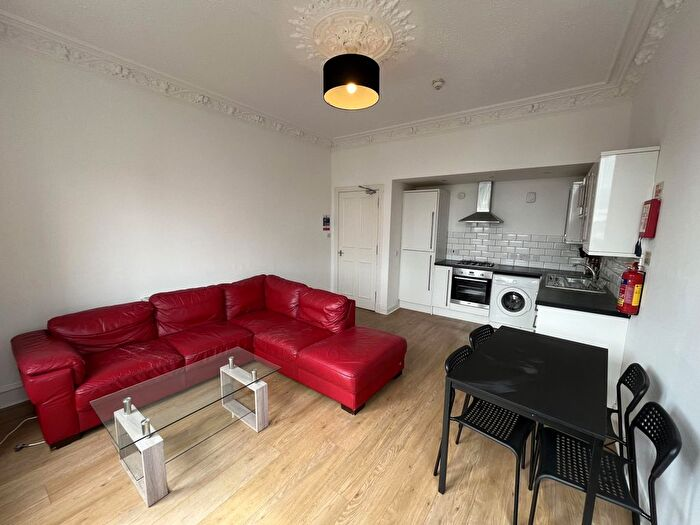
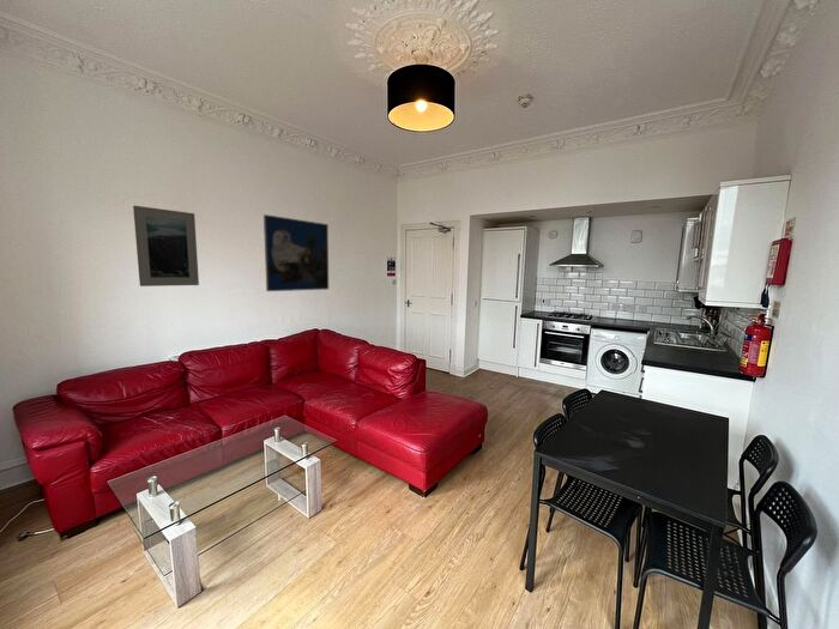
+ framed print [262,213,330,292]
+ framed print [132,205,200,288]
